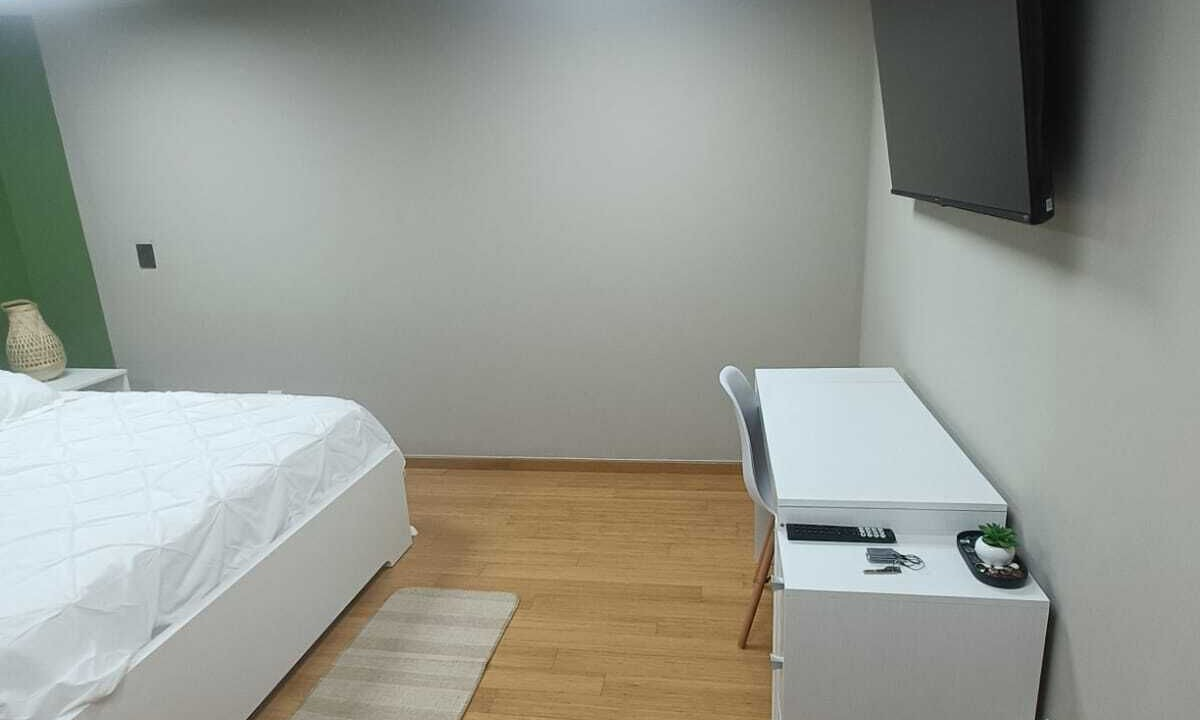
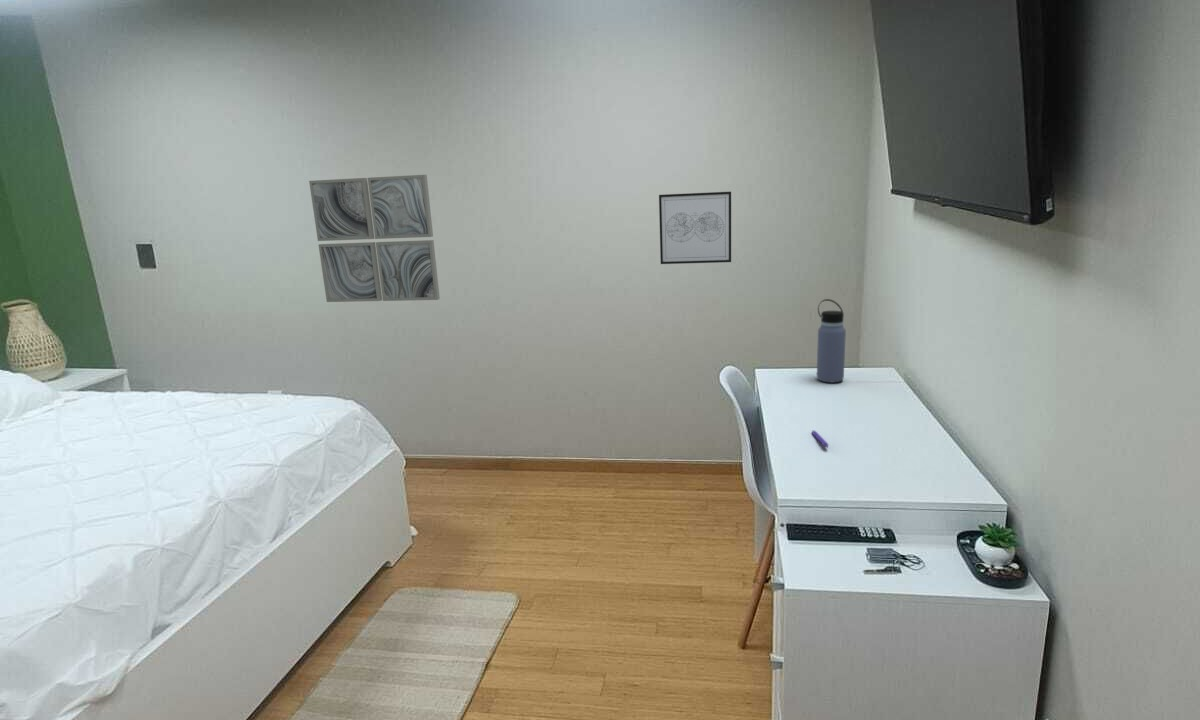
+ wall art [658,191,732,265]
+ wall art [308,174,441,303]
+ water bottle [816,298,847,384]
+ pen [811,430,829,449]
